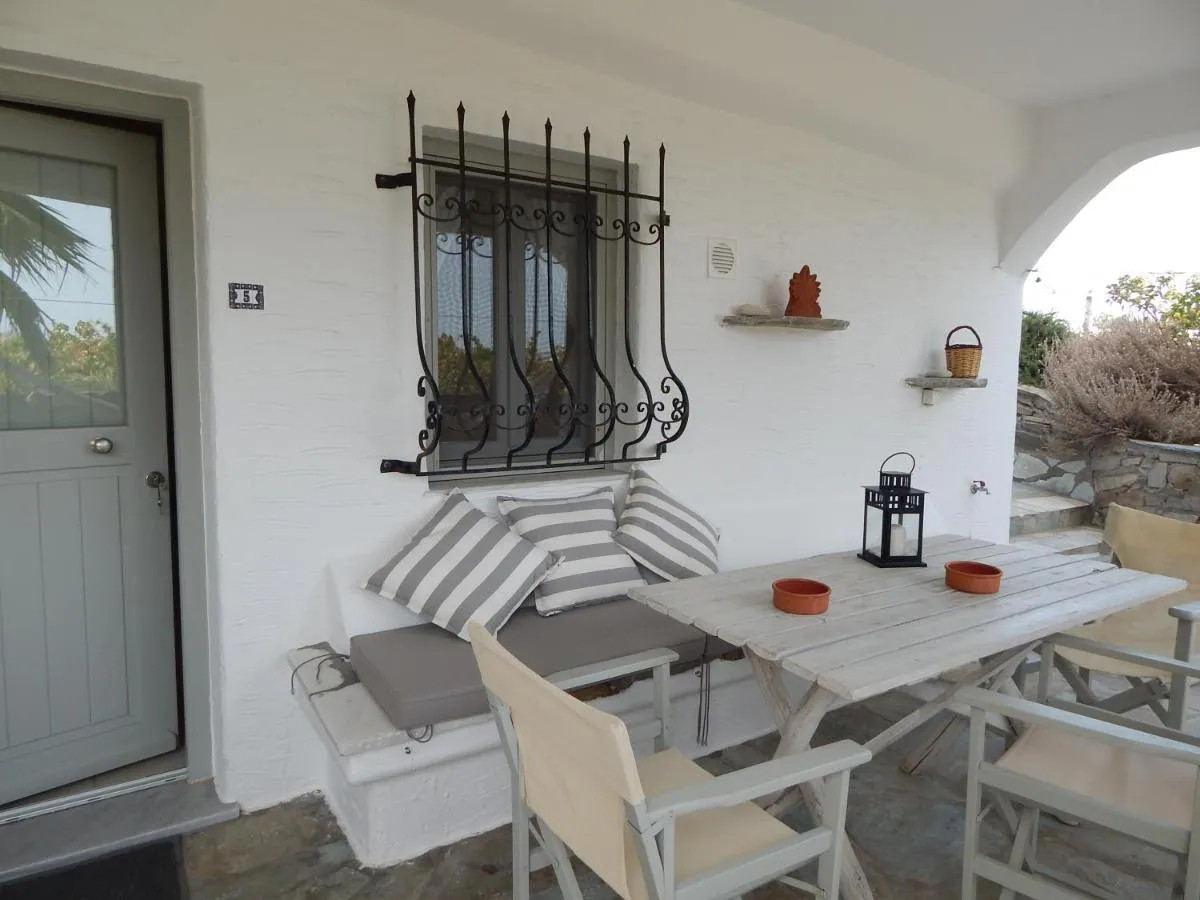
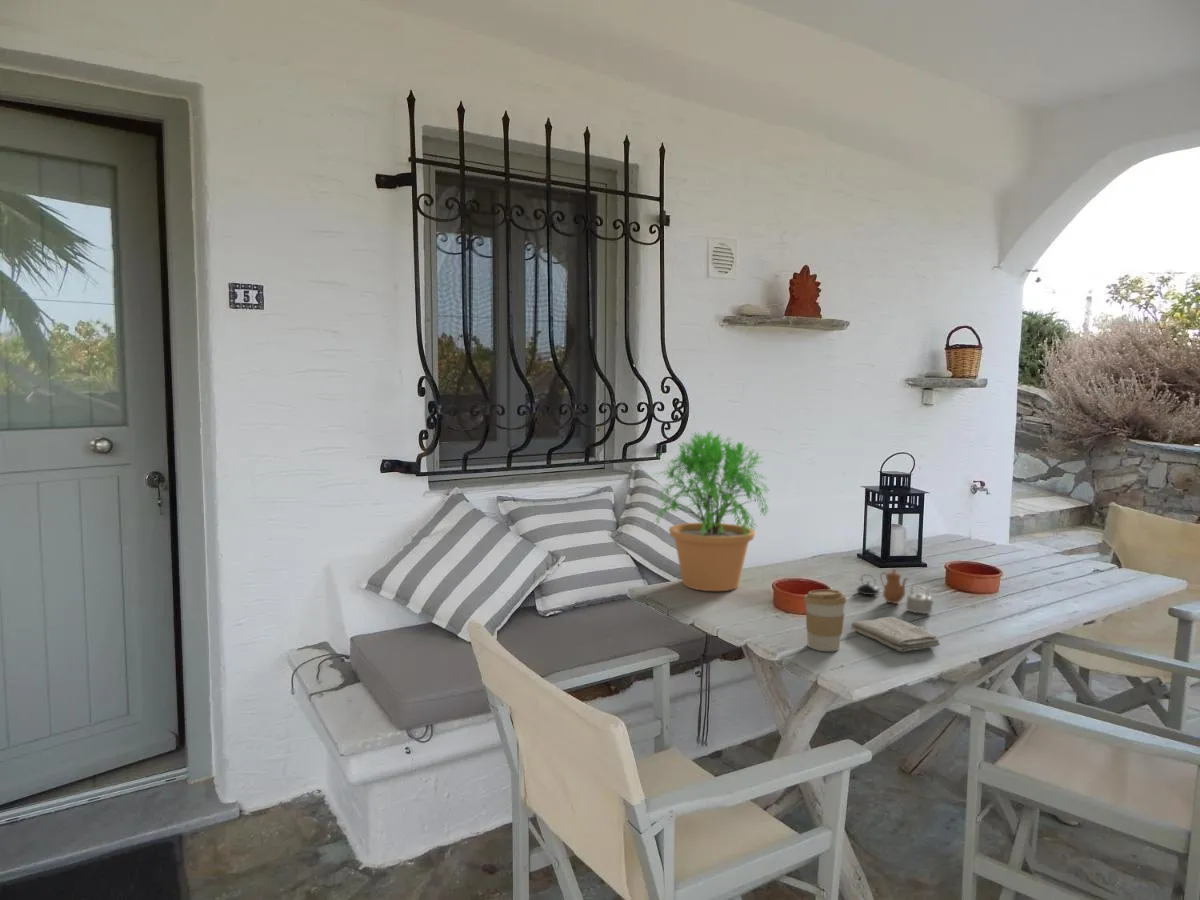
+ potted plant [646,430,772,592]
+ washcloth [850,616,941,653]
+ teapot [855,568,935,615]
+ coffee cup [803,589,848,652]
